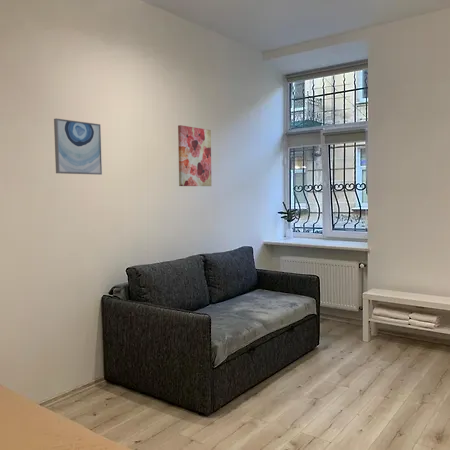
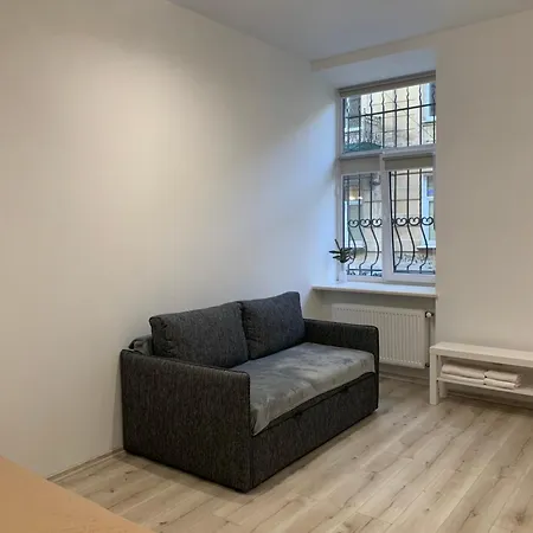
- wall art [177,124,213,187]
- wall art [53,118,103,176]
